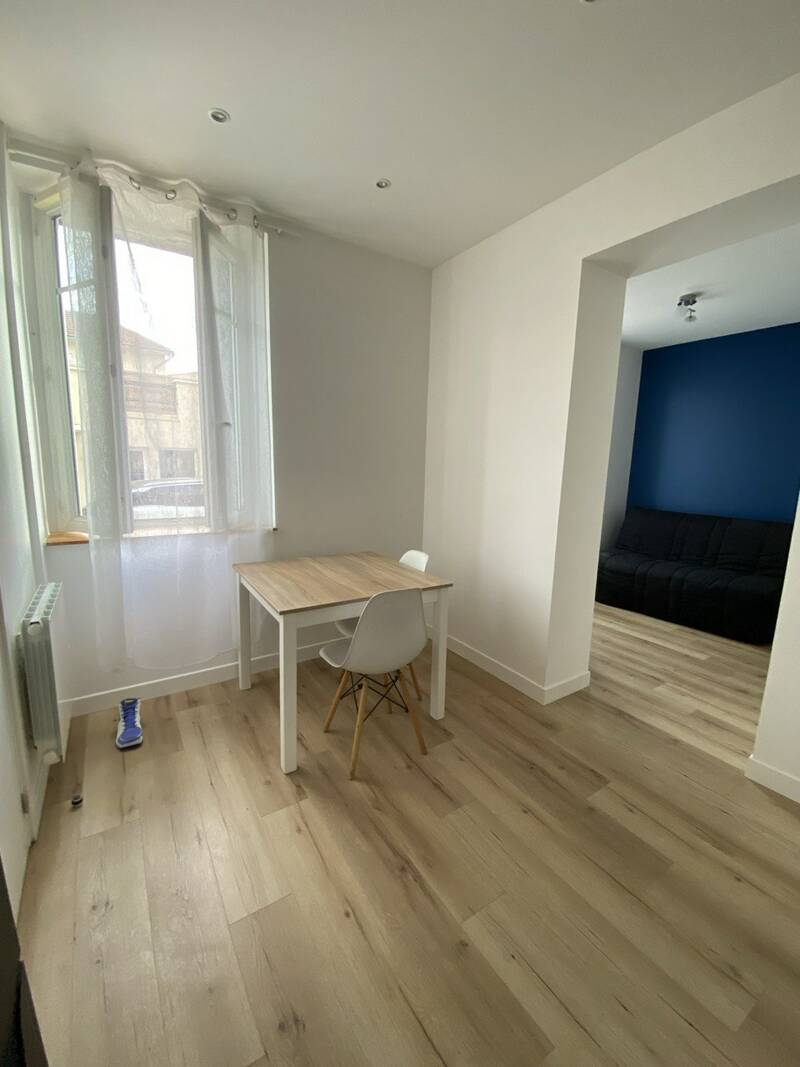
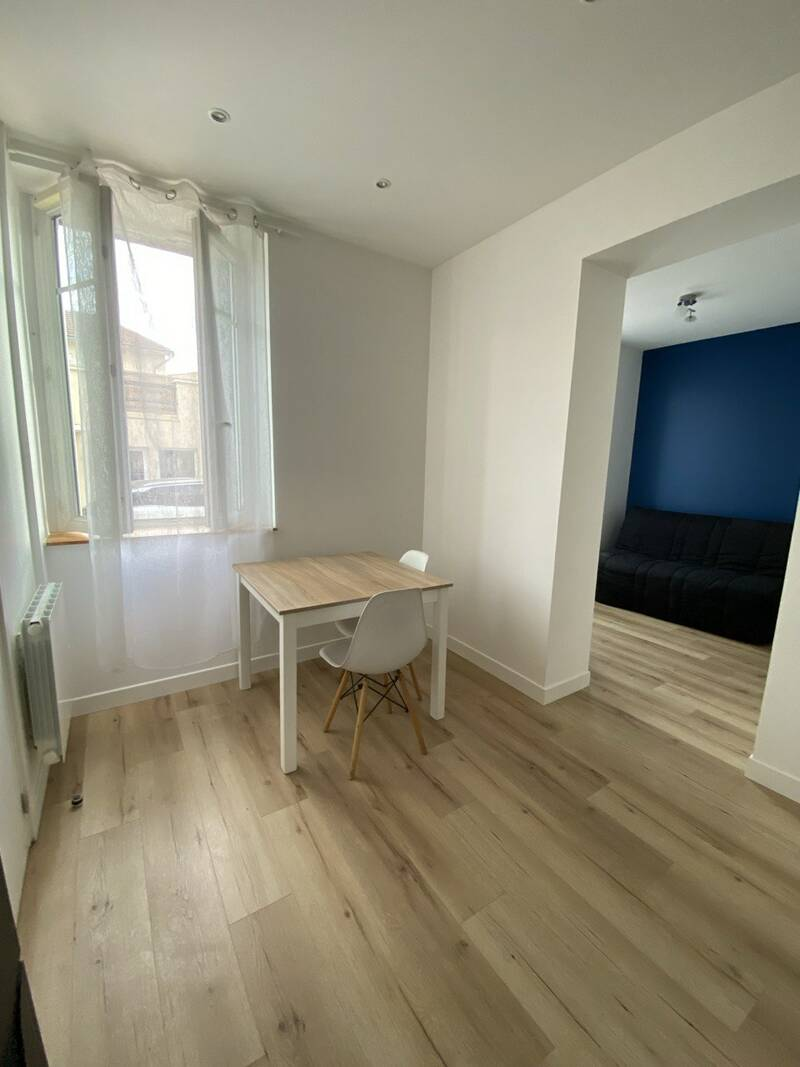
- sneaker [115,697,144,749]
